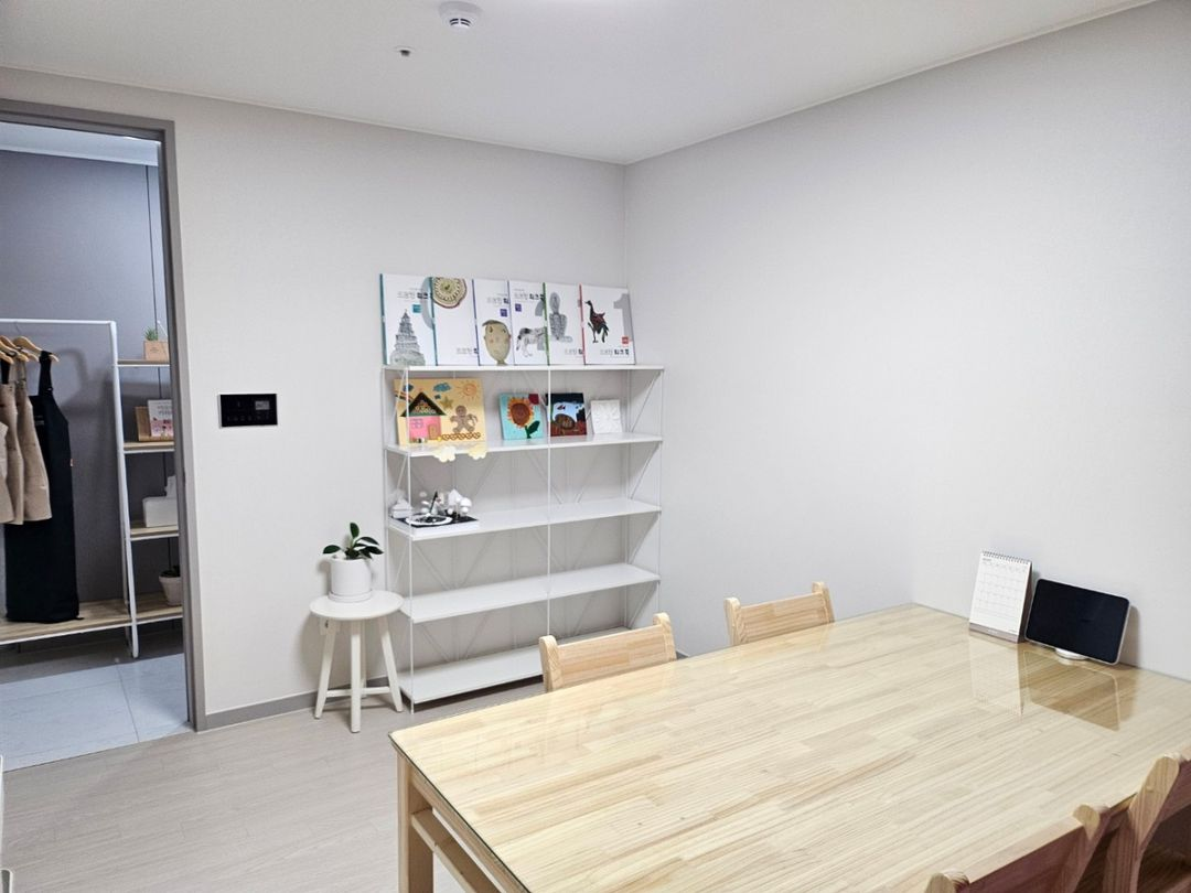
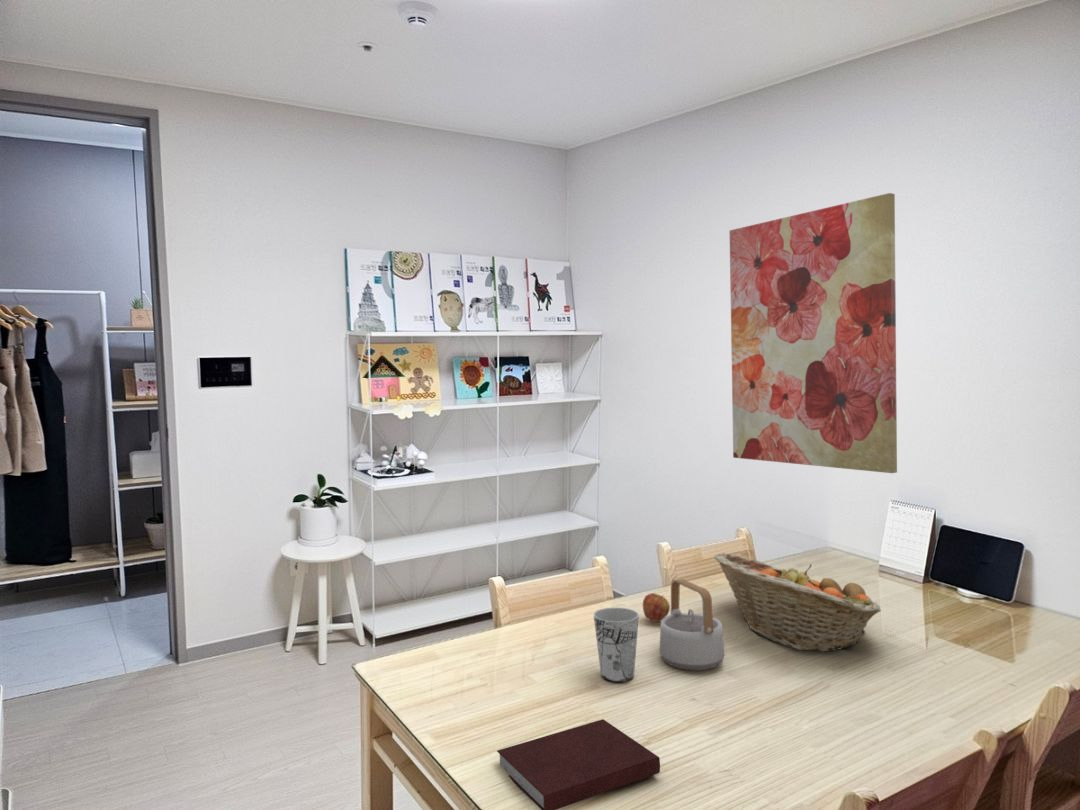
+ notebook [496,718,661,810]
+ wall art [728,192,898,474]
+ teapot [659,578,725,671]
+ apple [642,592,671,623]
+ fruit basket [714,552,882,653]
+ cup [593,607,640,683]
